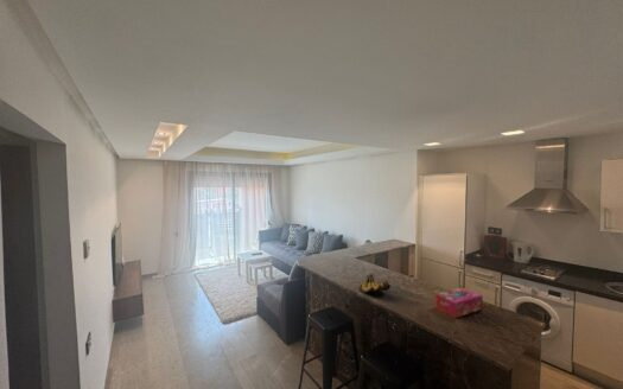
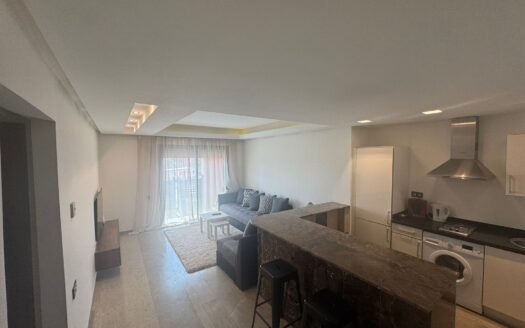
- banana bunch [358,273,392,294]
- tissue box [434,286,484,319]
